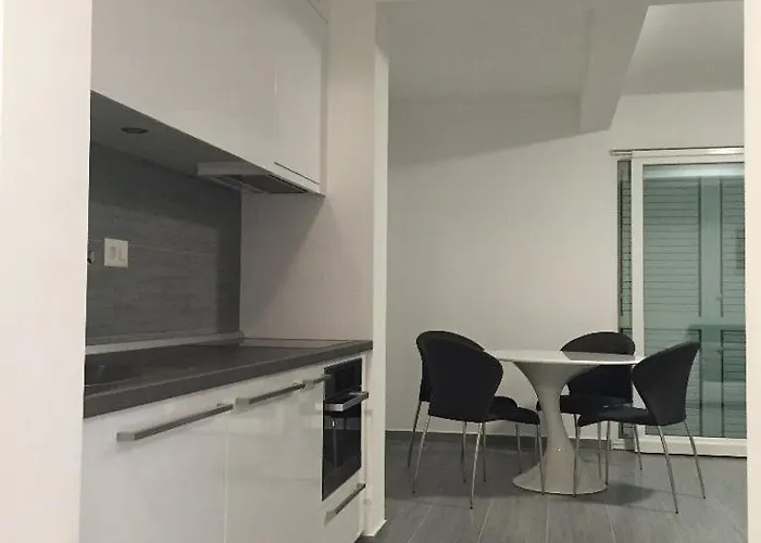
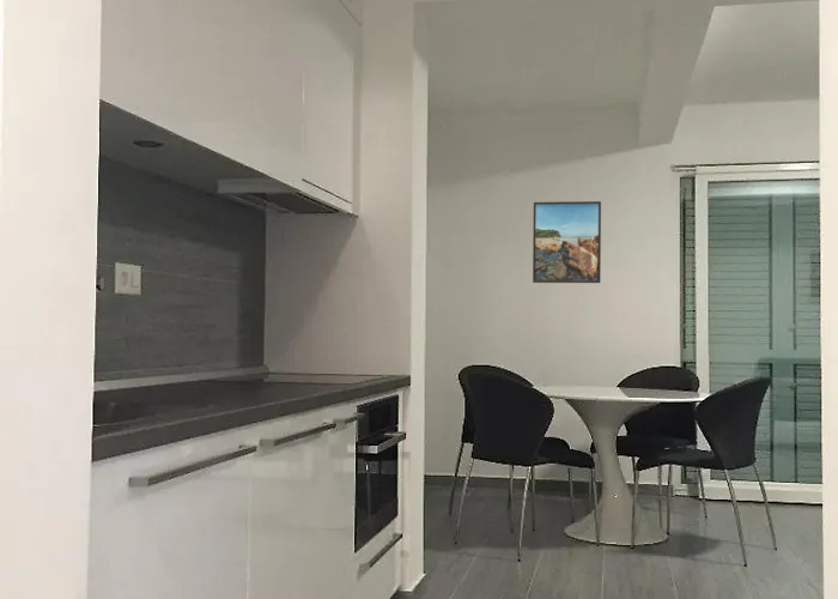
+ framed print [532,200,602,284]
